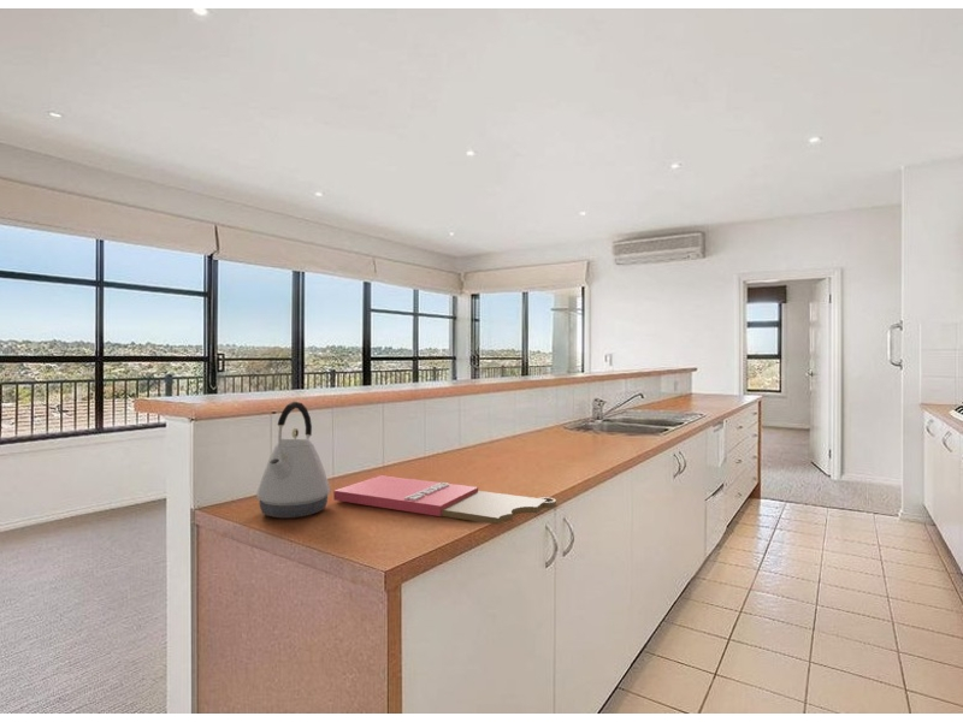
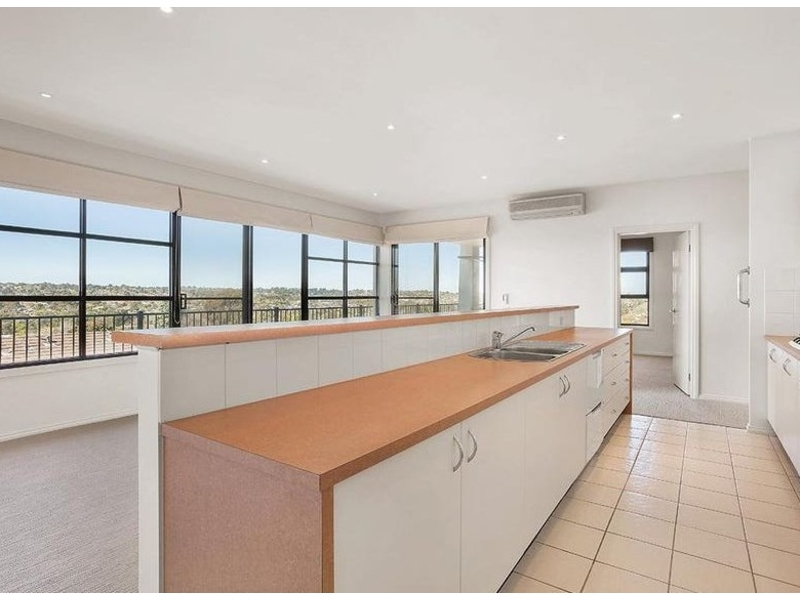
- cutting board [332,474,557,526]
- kettle [255,401,331,519]
